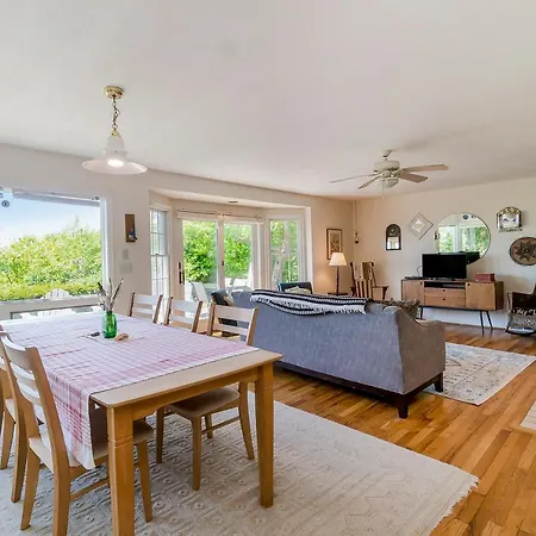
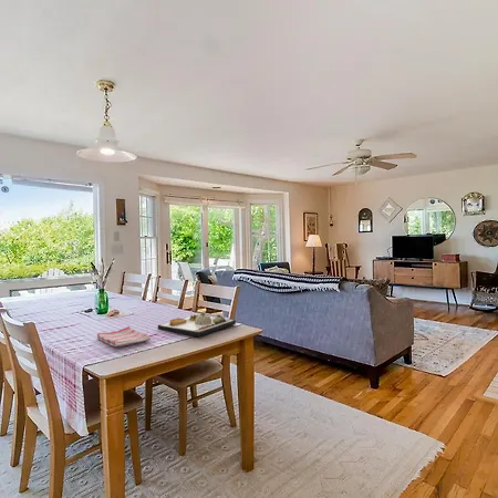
+ dish towel [96,325,152,347]
+ dinner plate [157,312,237,338]
